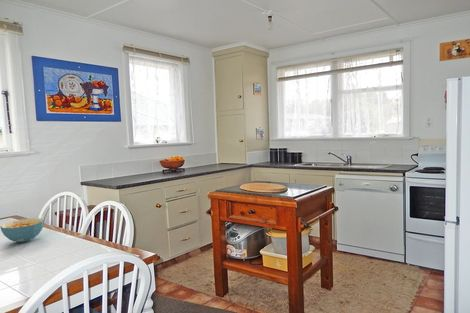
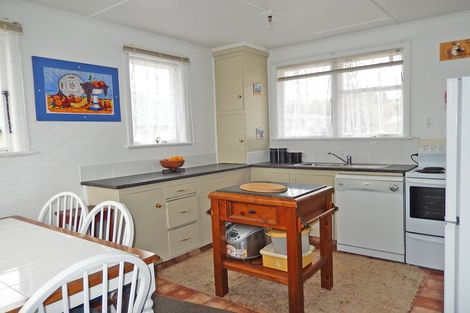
- cereal bowl [0,217,45,244]
